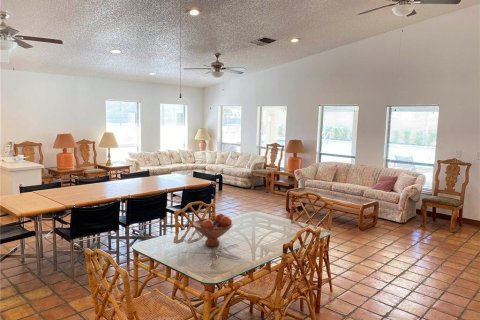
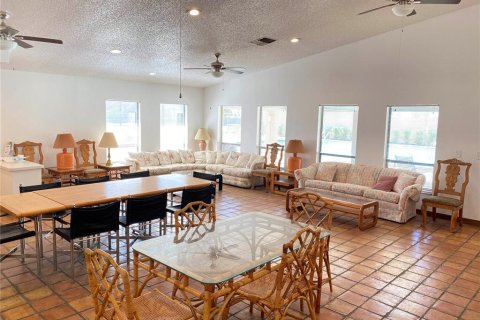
- fruit bowl [192,213,234,247]
